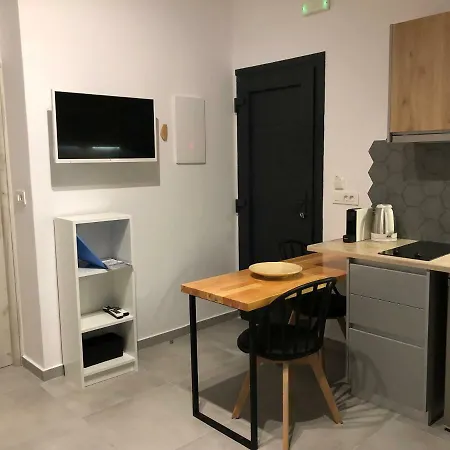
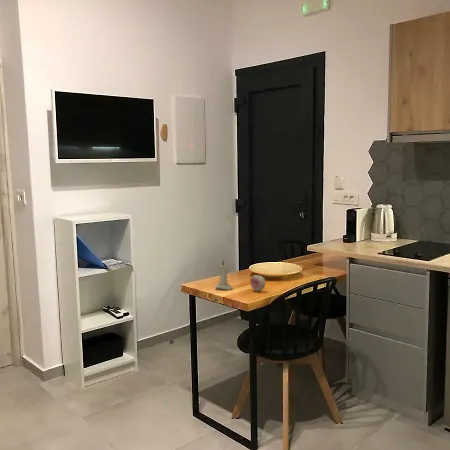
+ candle [214,259,234,291]
+ fruit [249,274,267,292]
